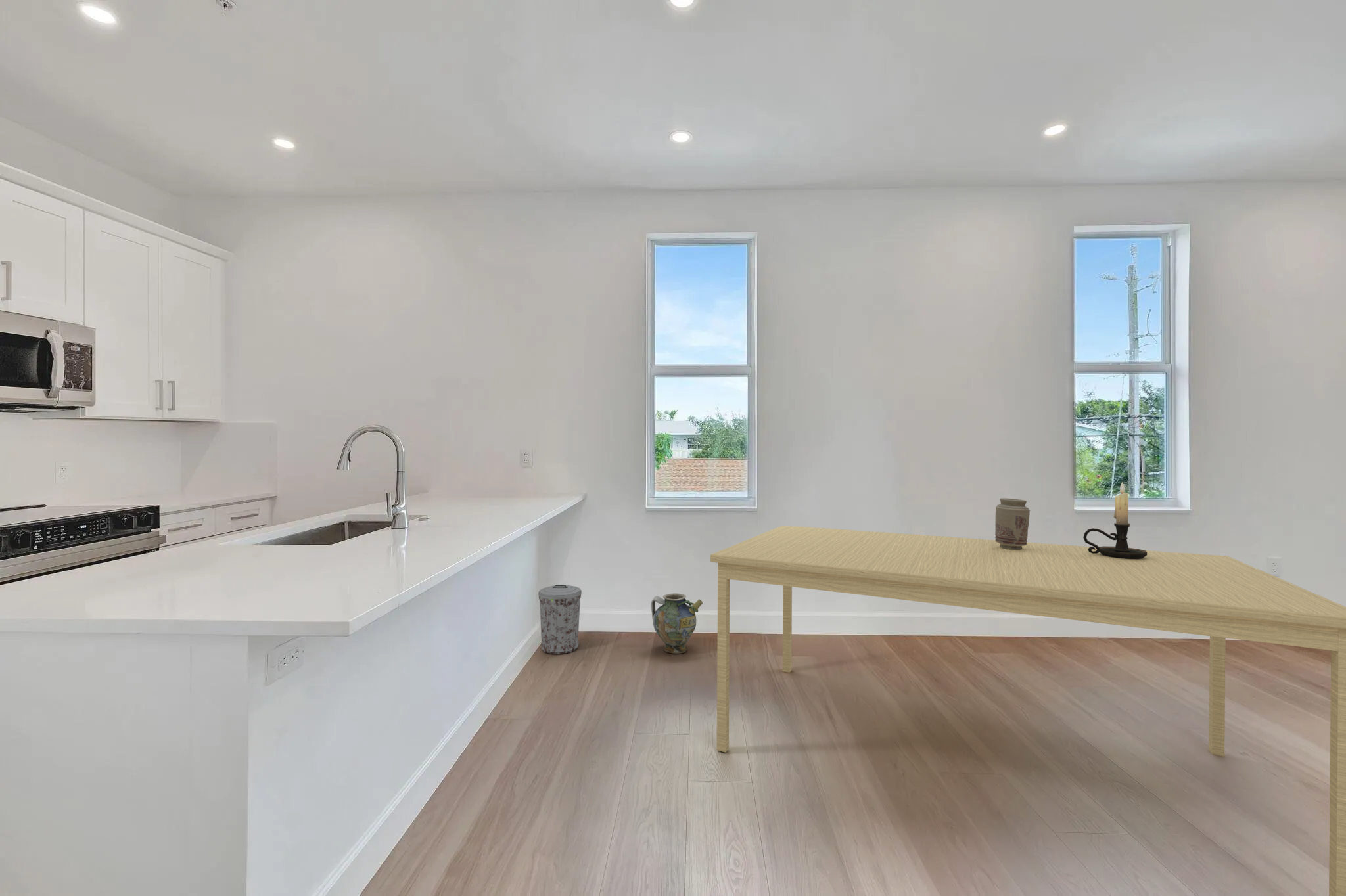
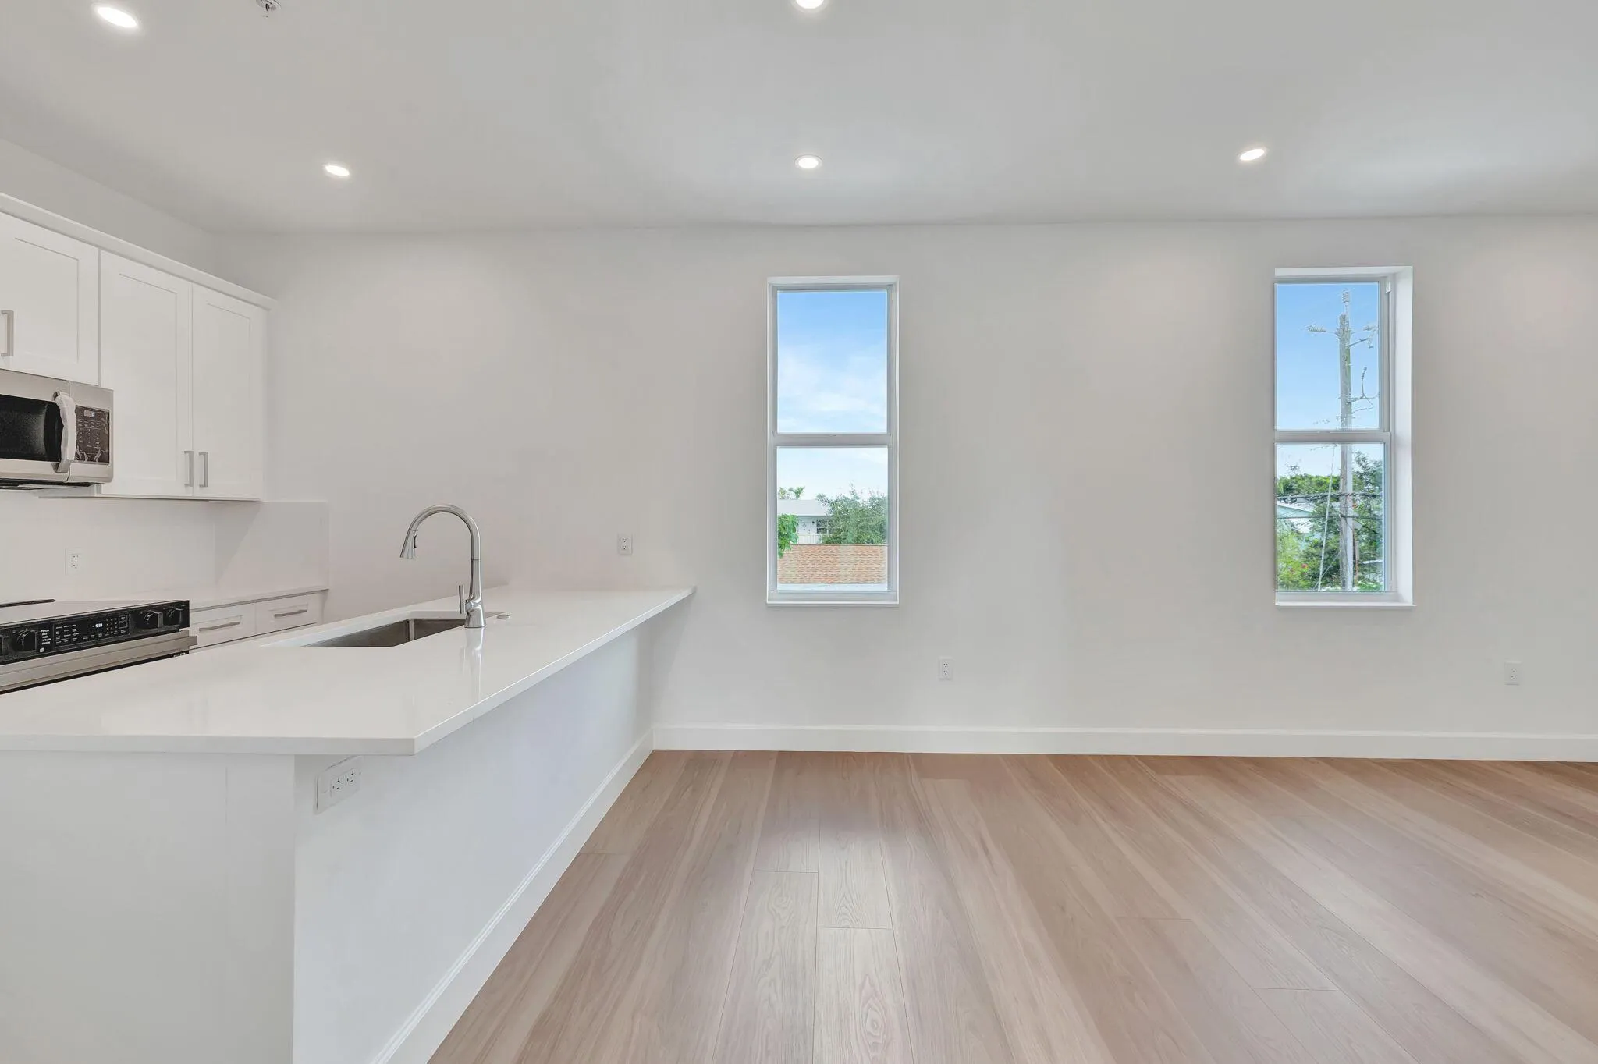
- vase [994,497,1031,550]
- ceramic jug [651,593,703,654]
- dining table [710,525,1346,896]
- candle holder [1082,482,1147,559]
- trash can [538,584,582,654]
